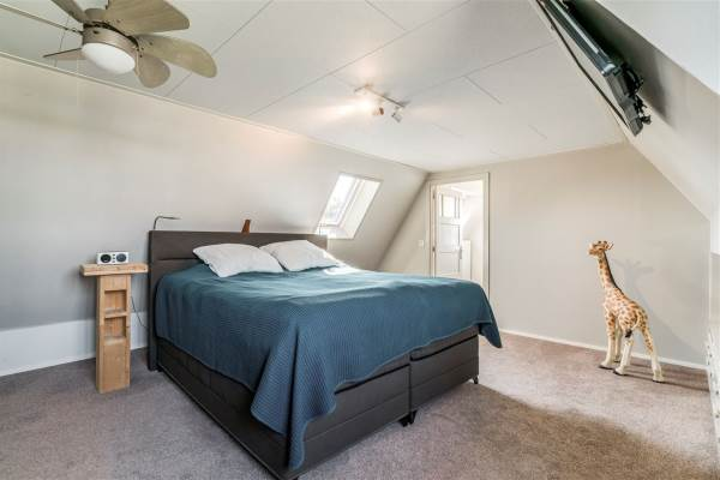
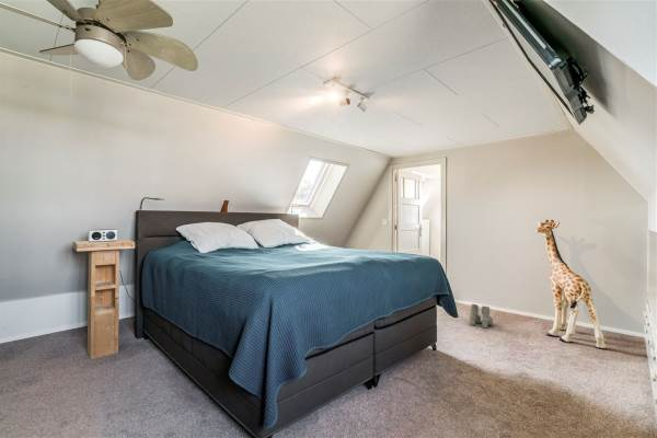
+ boots [469,303,494,330]
